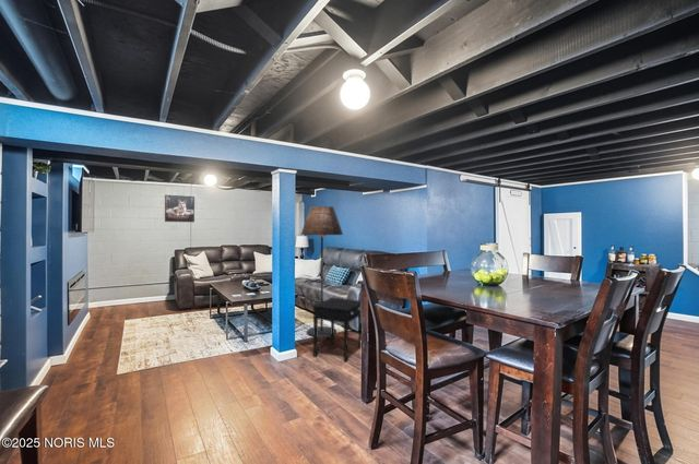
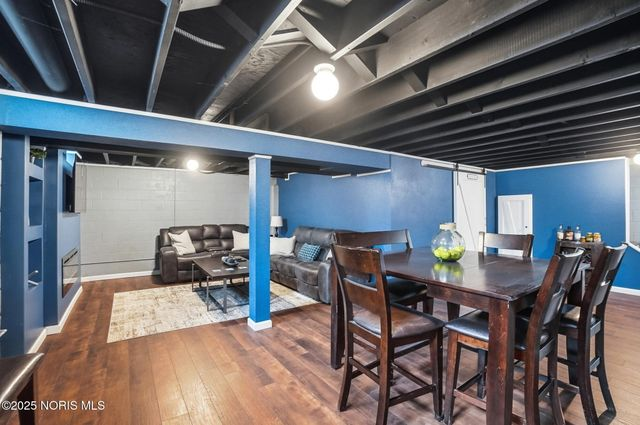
- floor lamp [299,205,344,338]
- side table [311,297,363,364]
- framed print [164,194,196,224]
